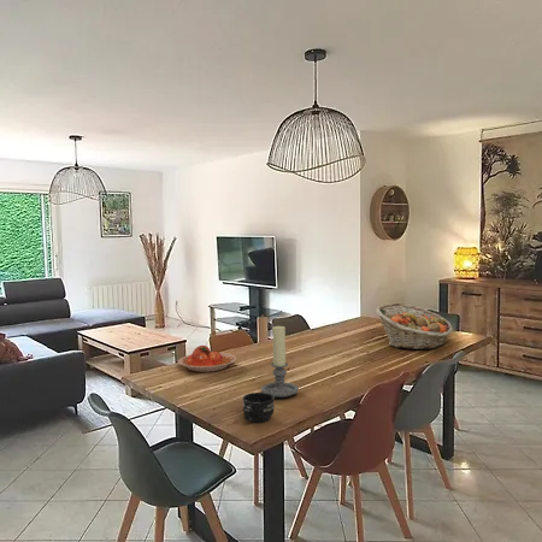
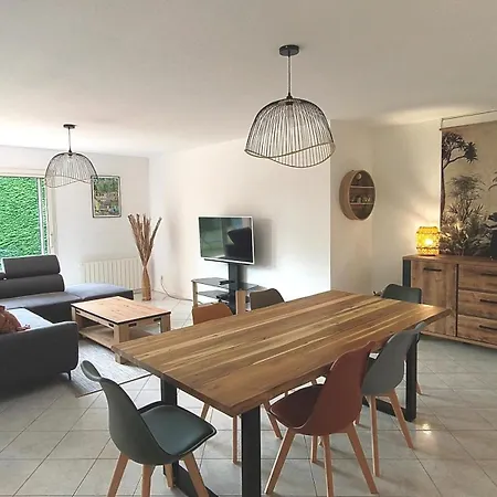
- plate [177,344,237,373]
- candle holder [260,325,300,399]
- mug [242,391,276,424]
- fruit basket [375,302,454,350]
